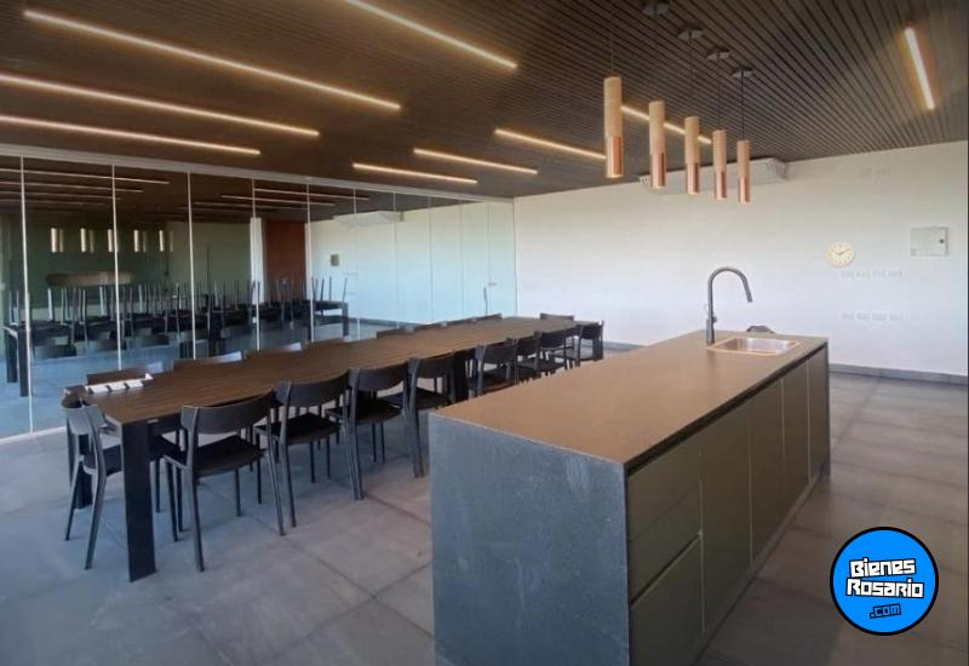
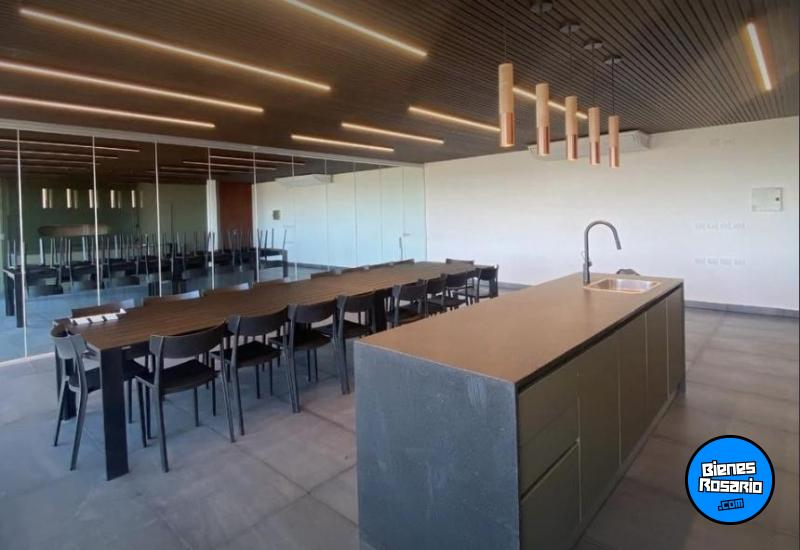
- wall clock [825,241,856,269]
